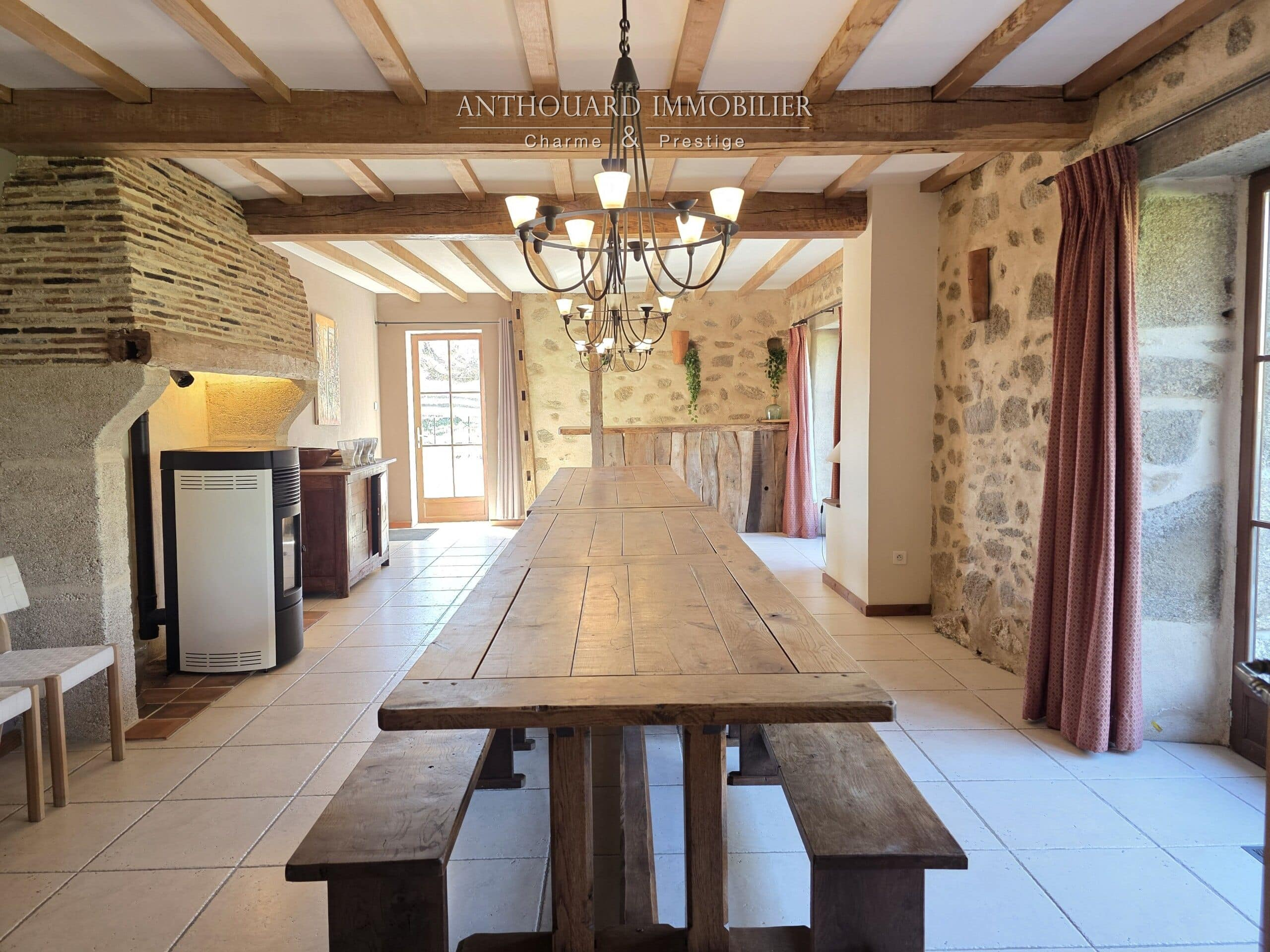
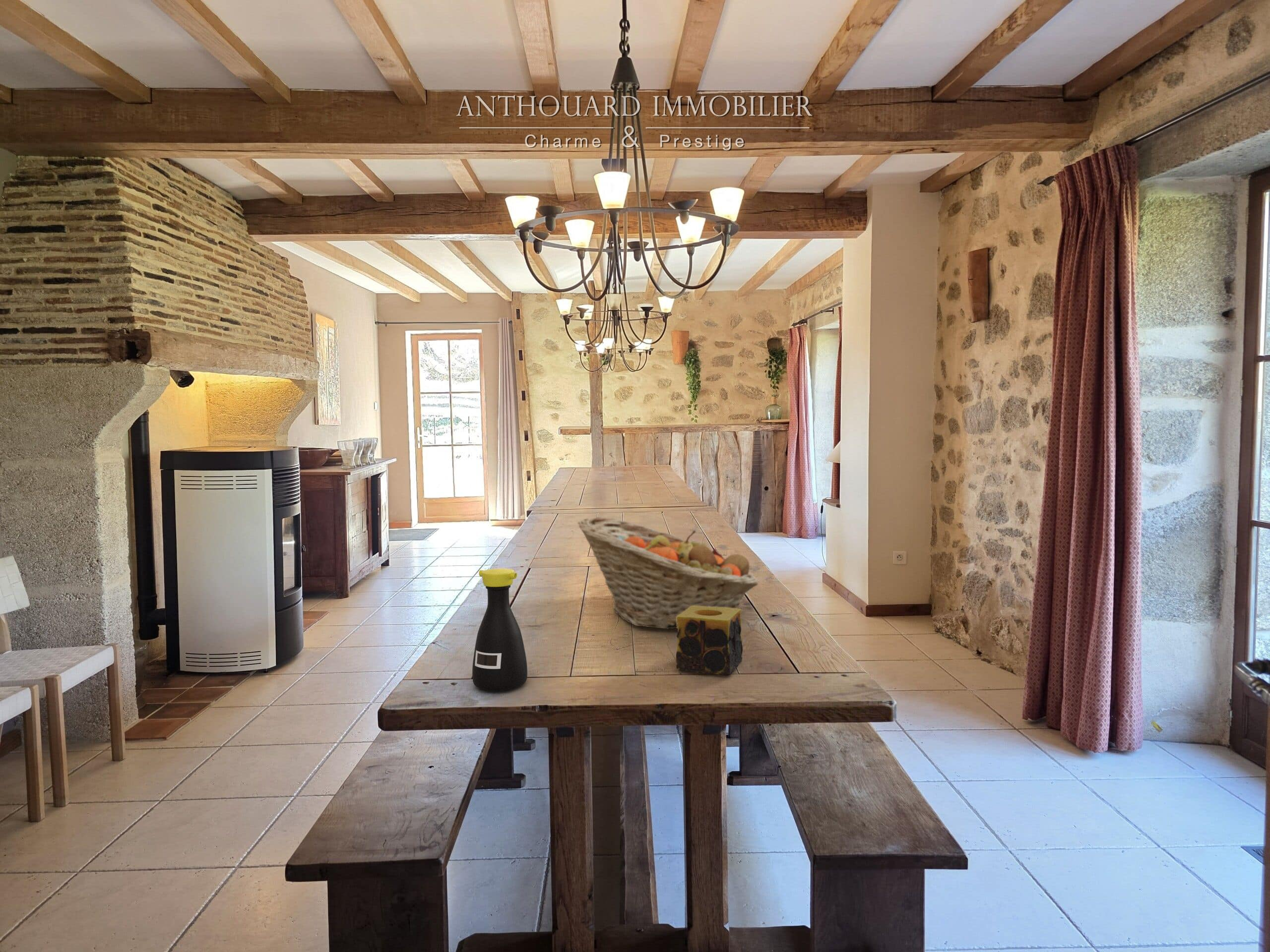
+ candle [676,606,743,676]
+ fruit basket [577,516,759,630]
+ bottle [472,568,528,691]
